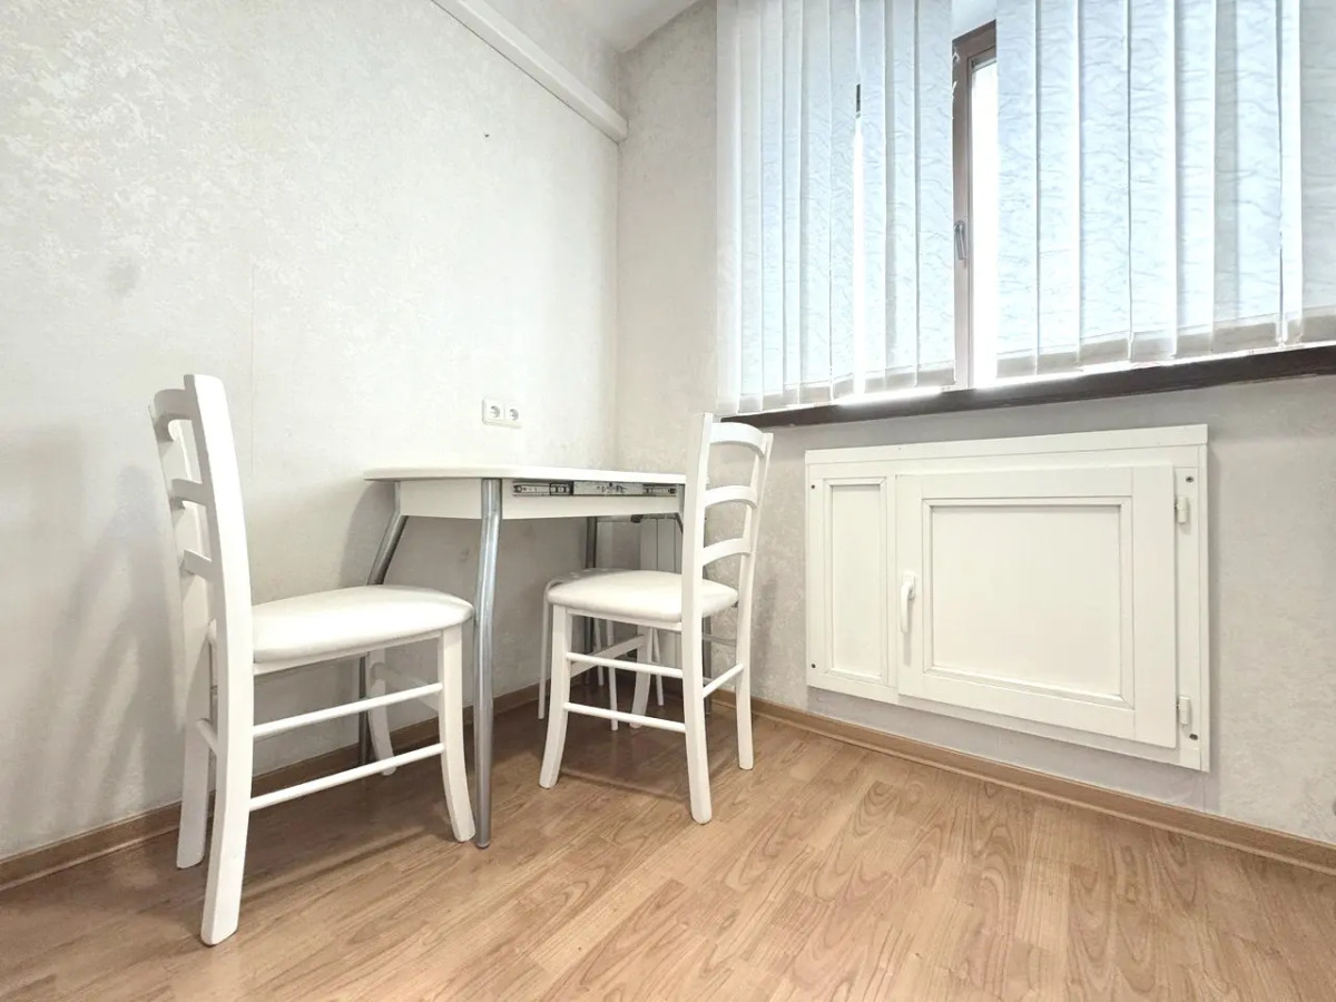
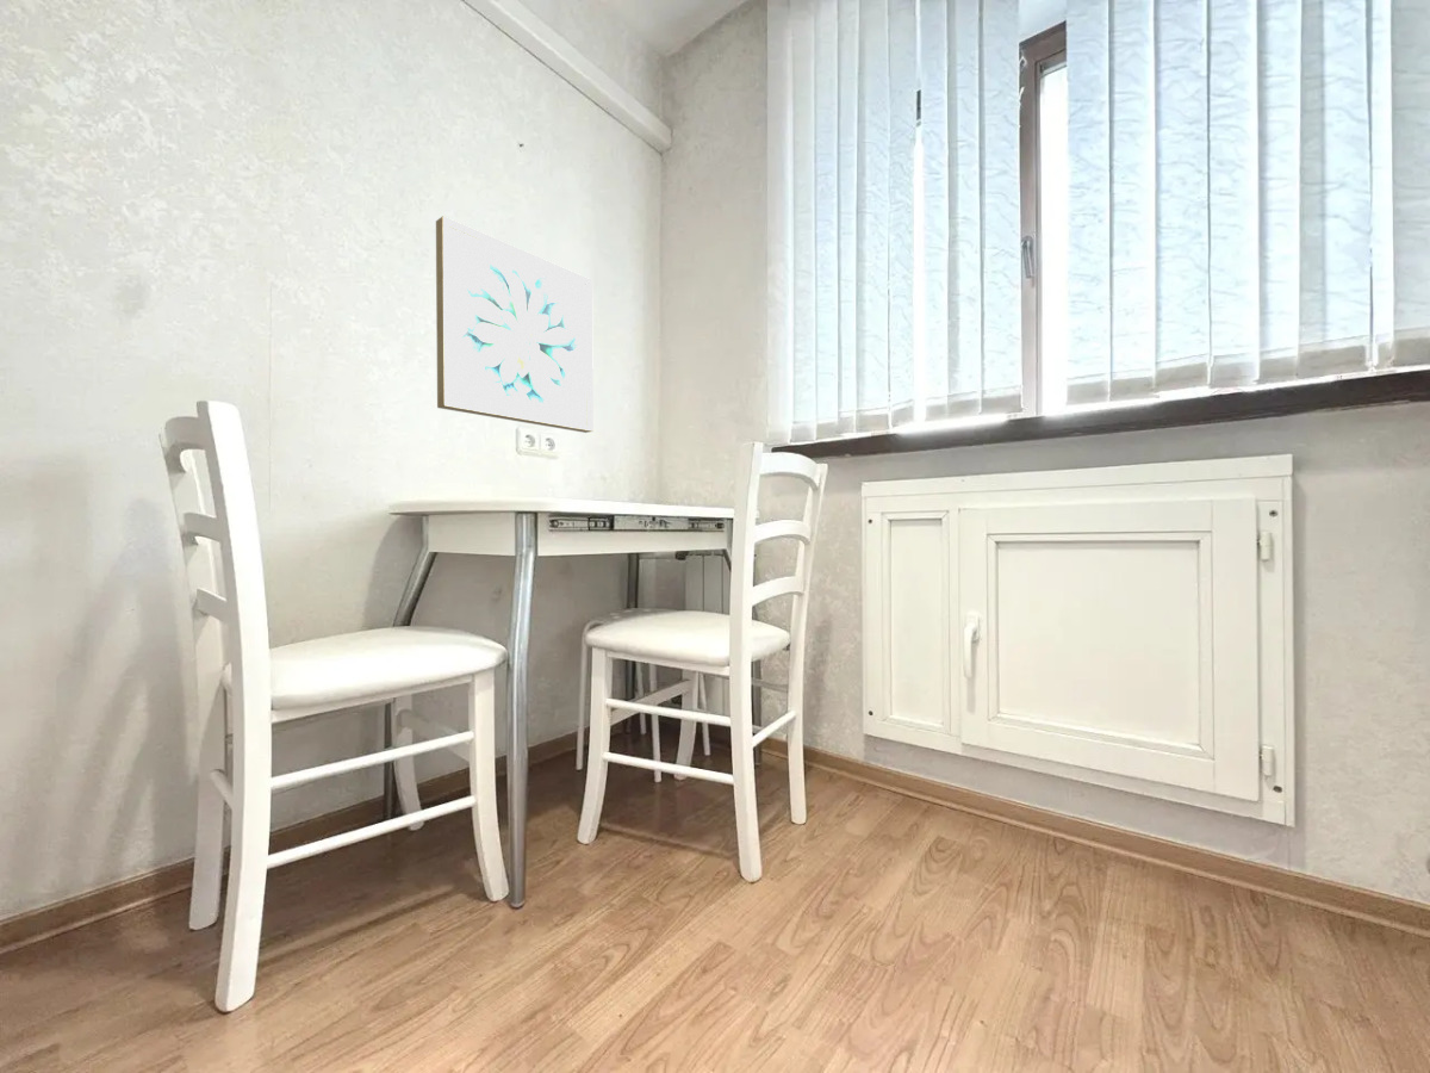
+ wall art [435,215,595,434]
